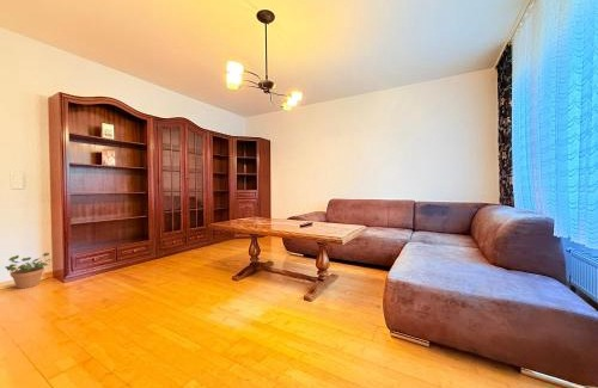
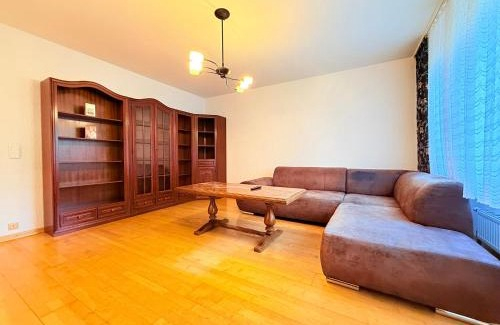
- potted plant [4,251,54,290]
